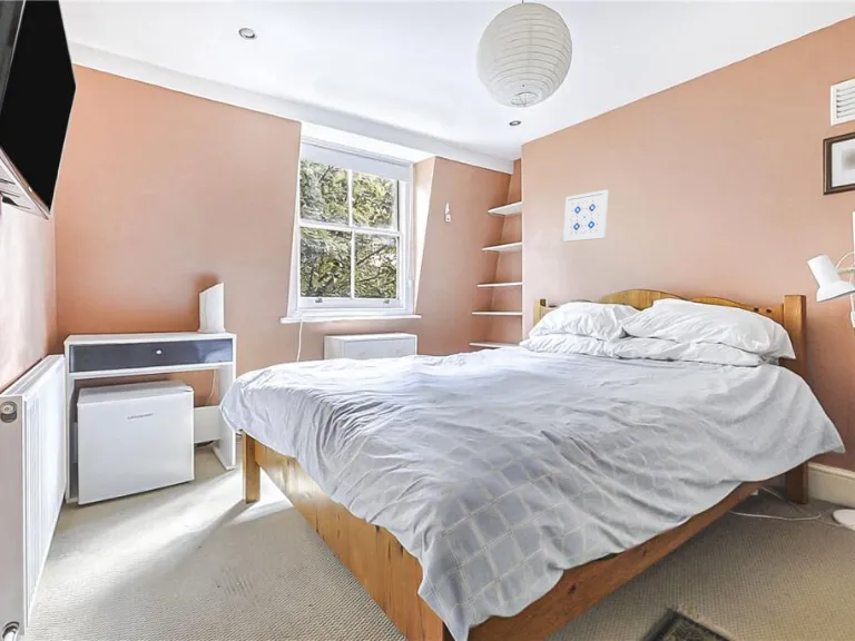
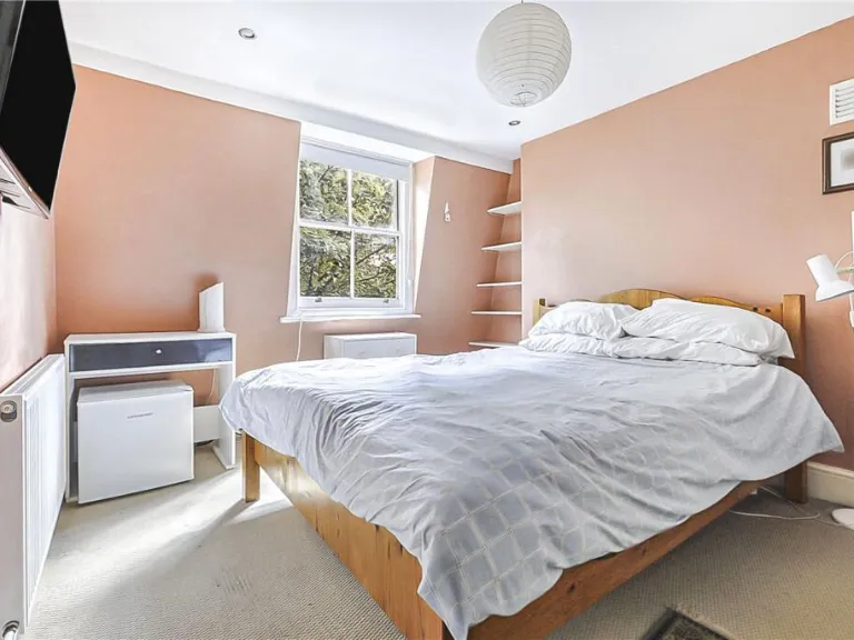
- wall art [562,189,609,243]
